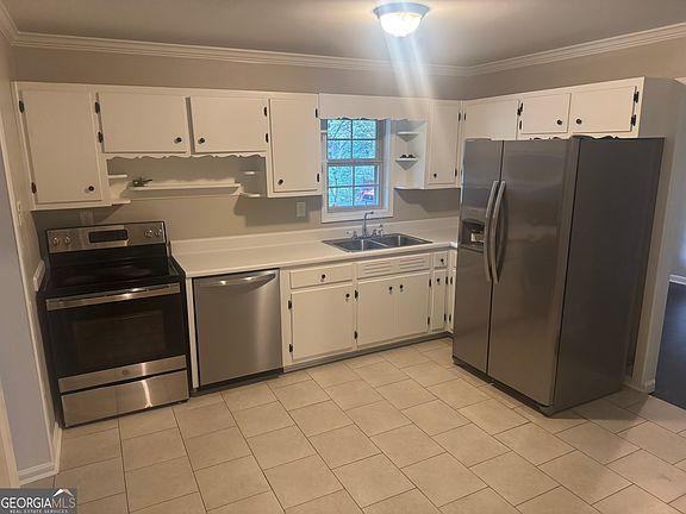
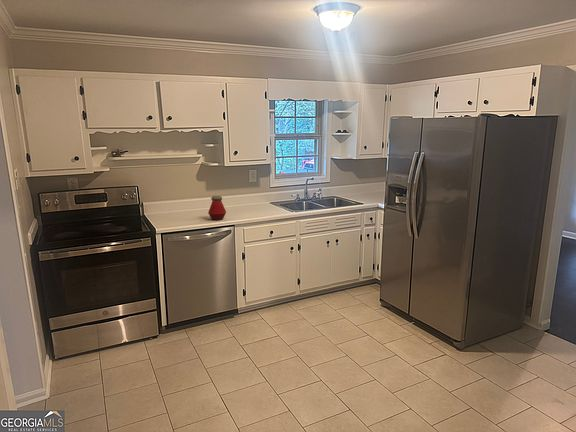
+ bottle [207,194,227,221]
